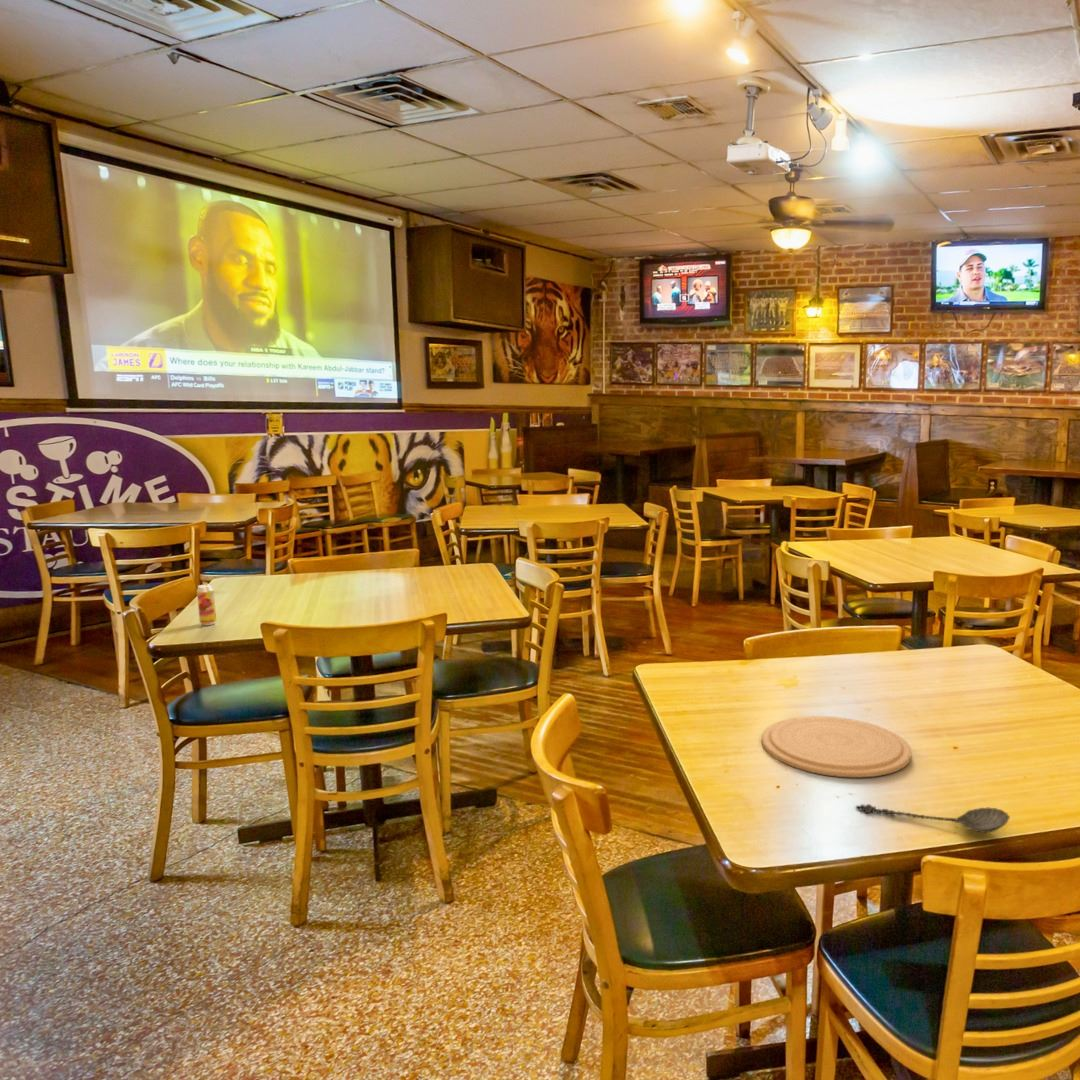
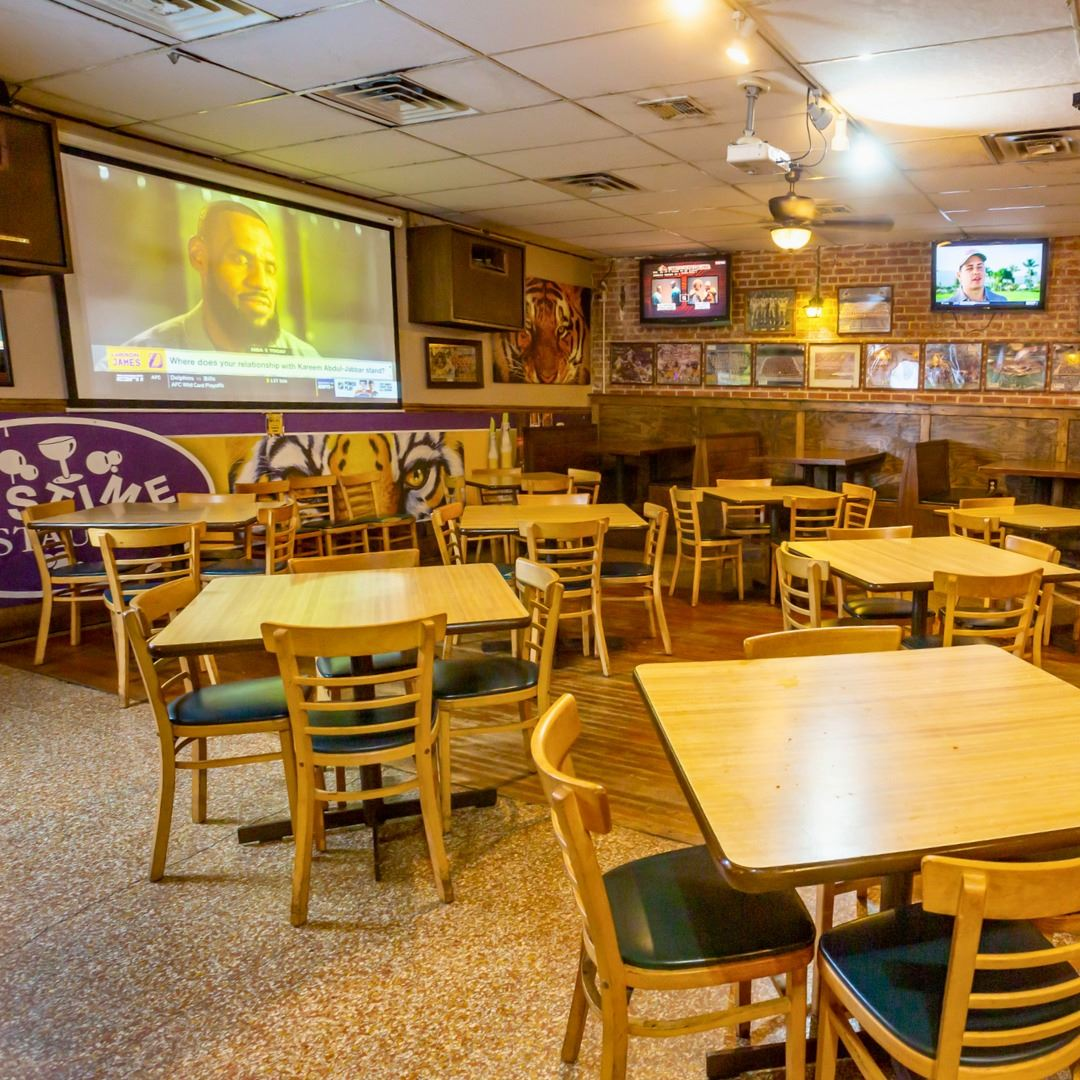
- plate [761,715,912,778]
- beverage can [196,582,217,626]
- spoon [855,803,1011,834]
